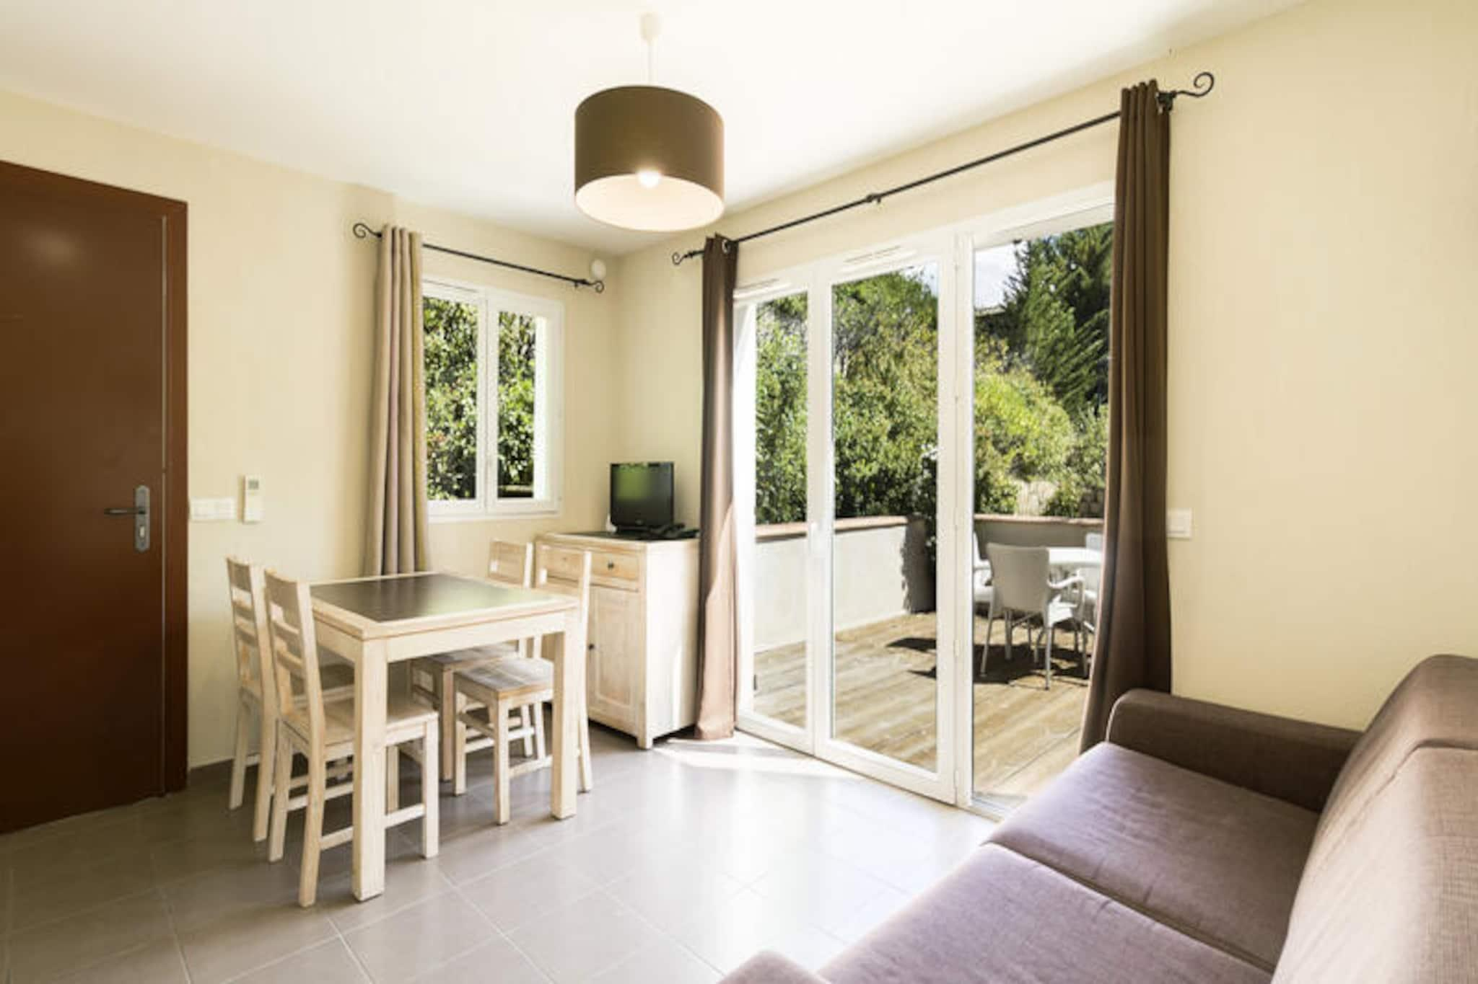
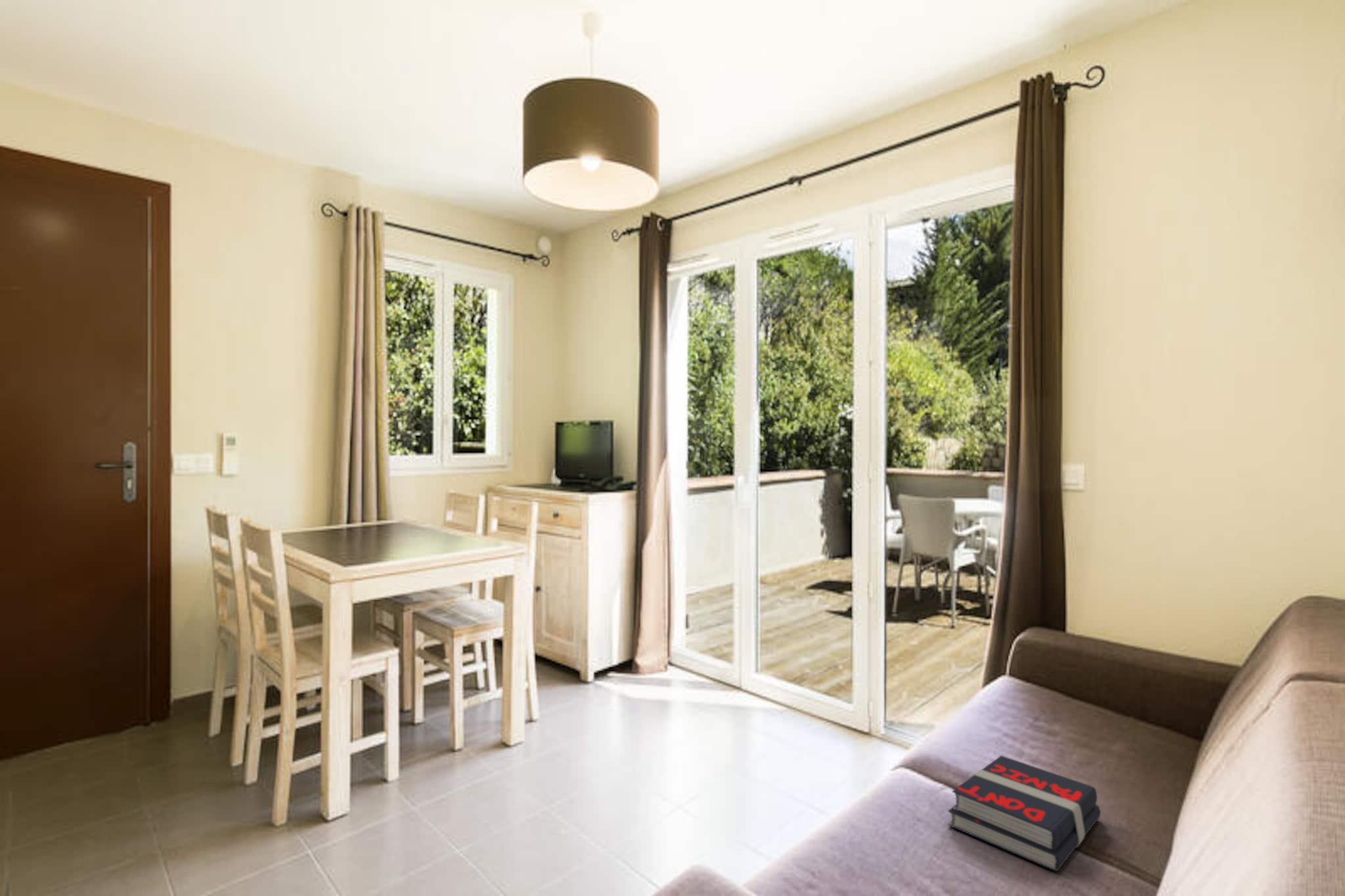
+ book [947,755,1101,872]
